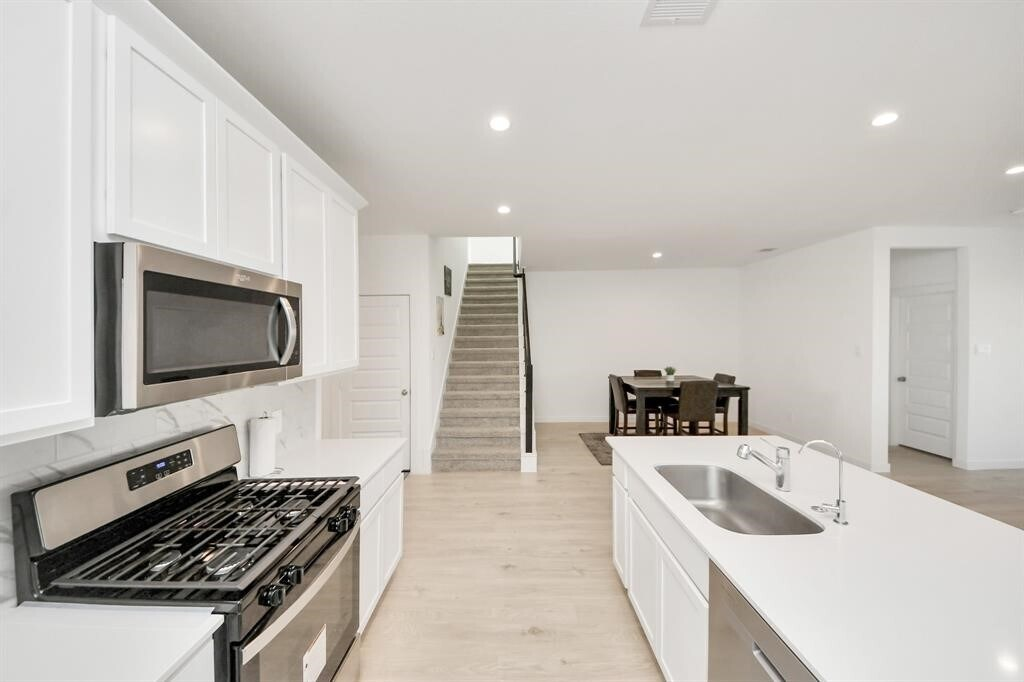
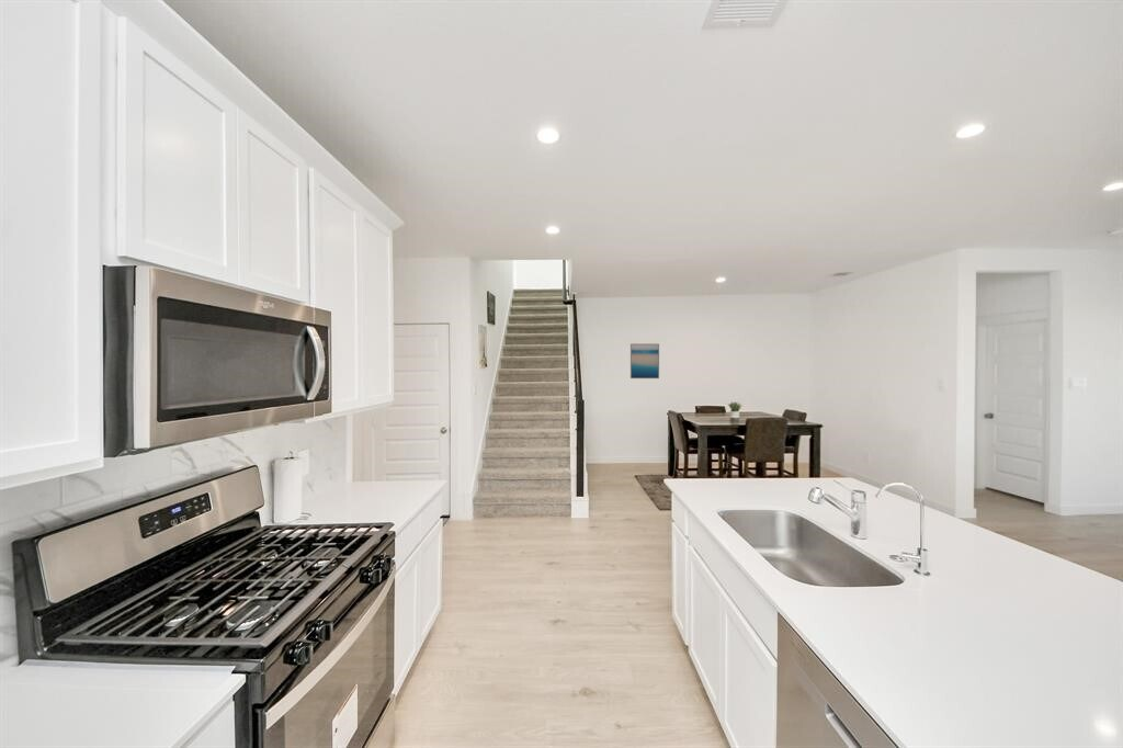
+ wall art [629,342,660,379]
